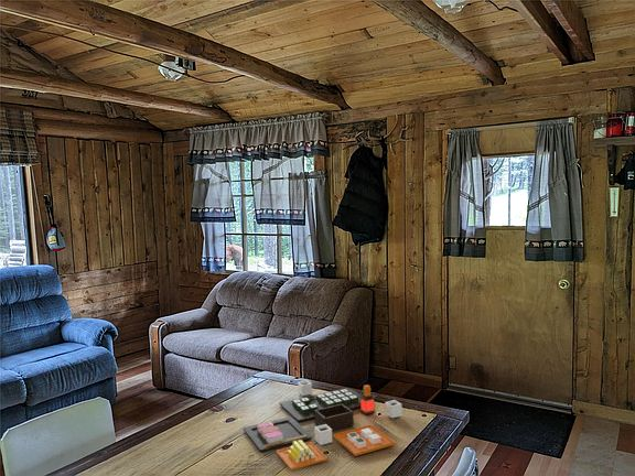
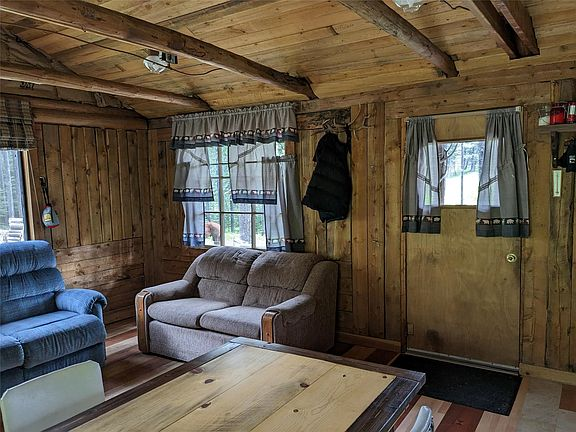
- toy food set [243,379,403,472]
